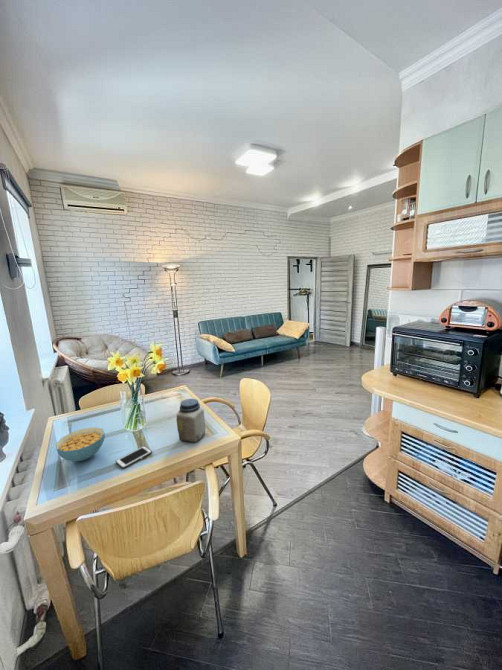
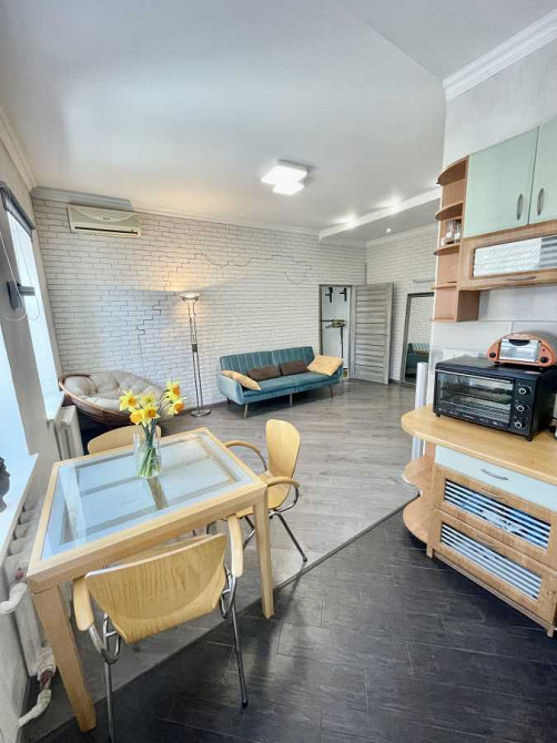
- cell phone [115,445,153,469]
- jar [175,398,206,443]
- cereal bowl [55,426,106,462]
